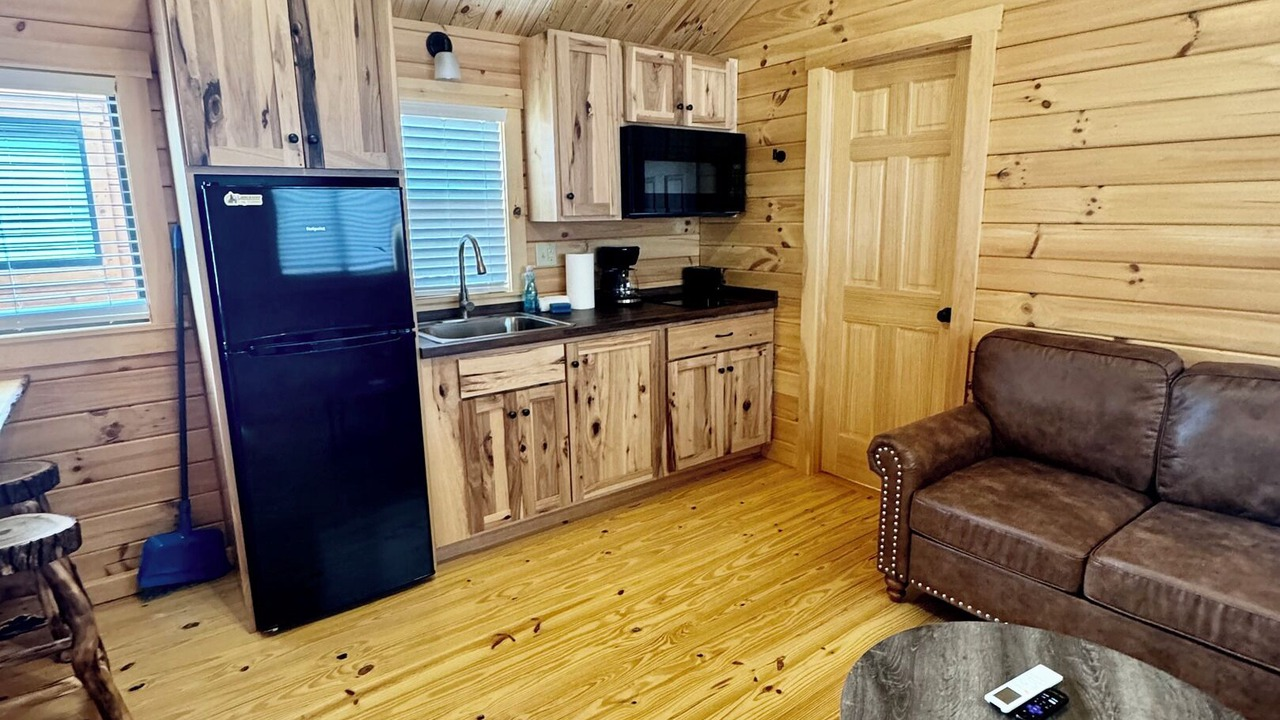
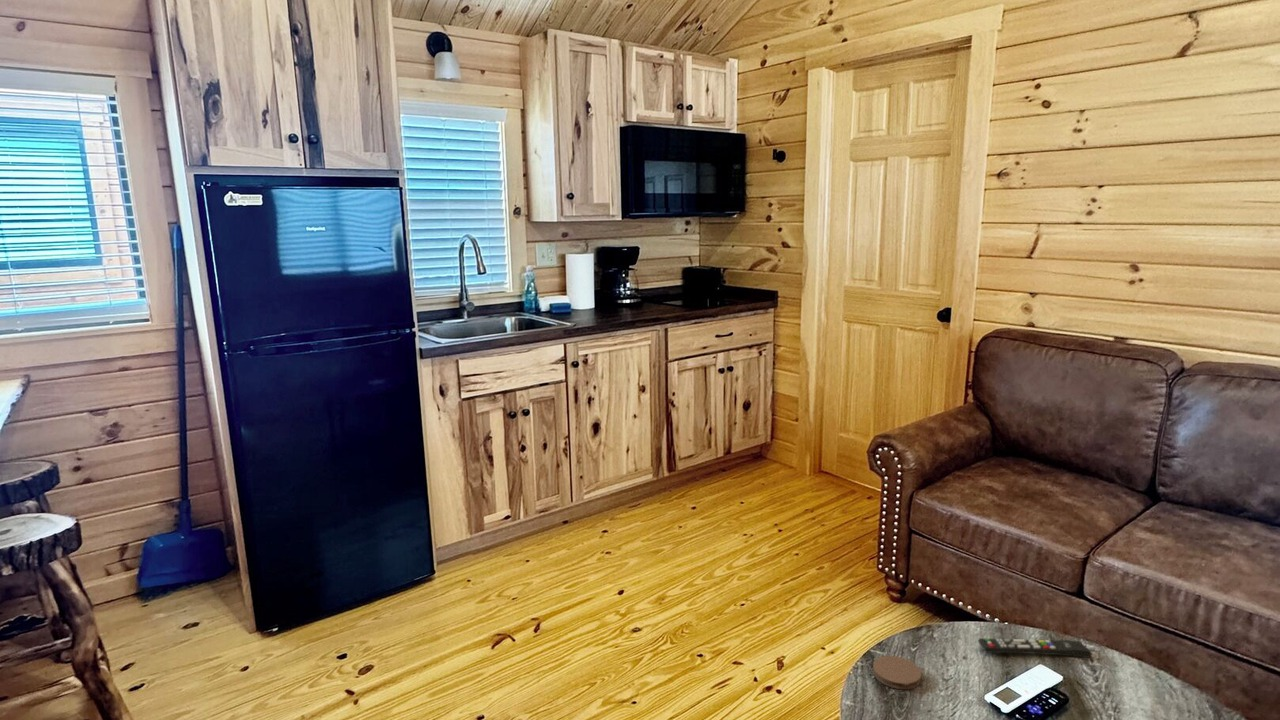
+ remote control [977,637,1093,659]
+ coaster [872,655,922,690]
